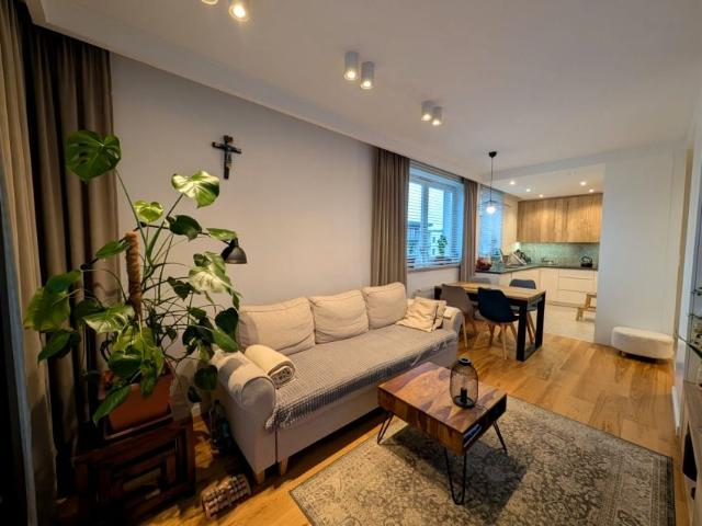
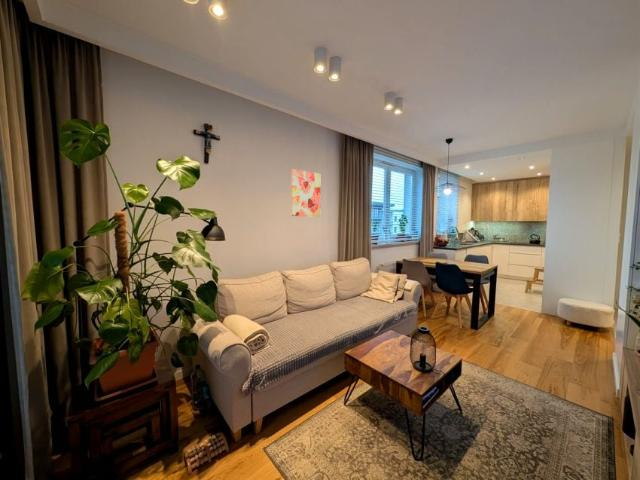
+ wall art [290,168,321,218]
